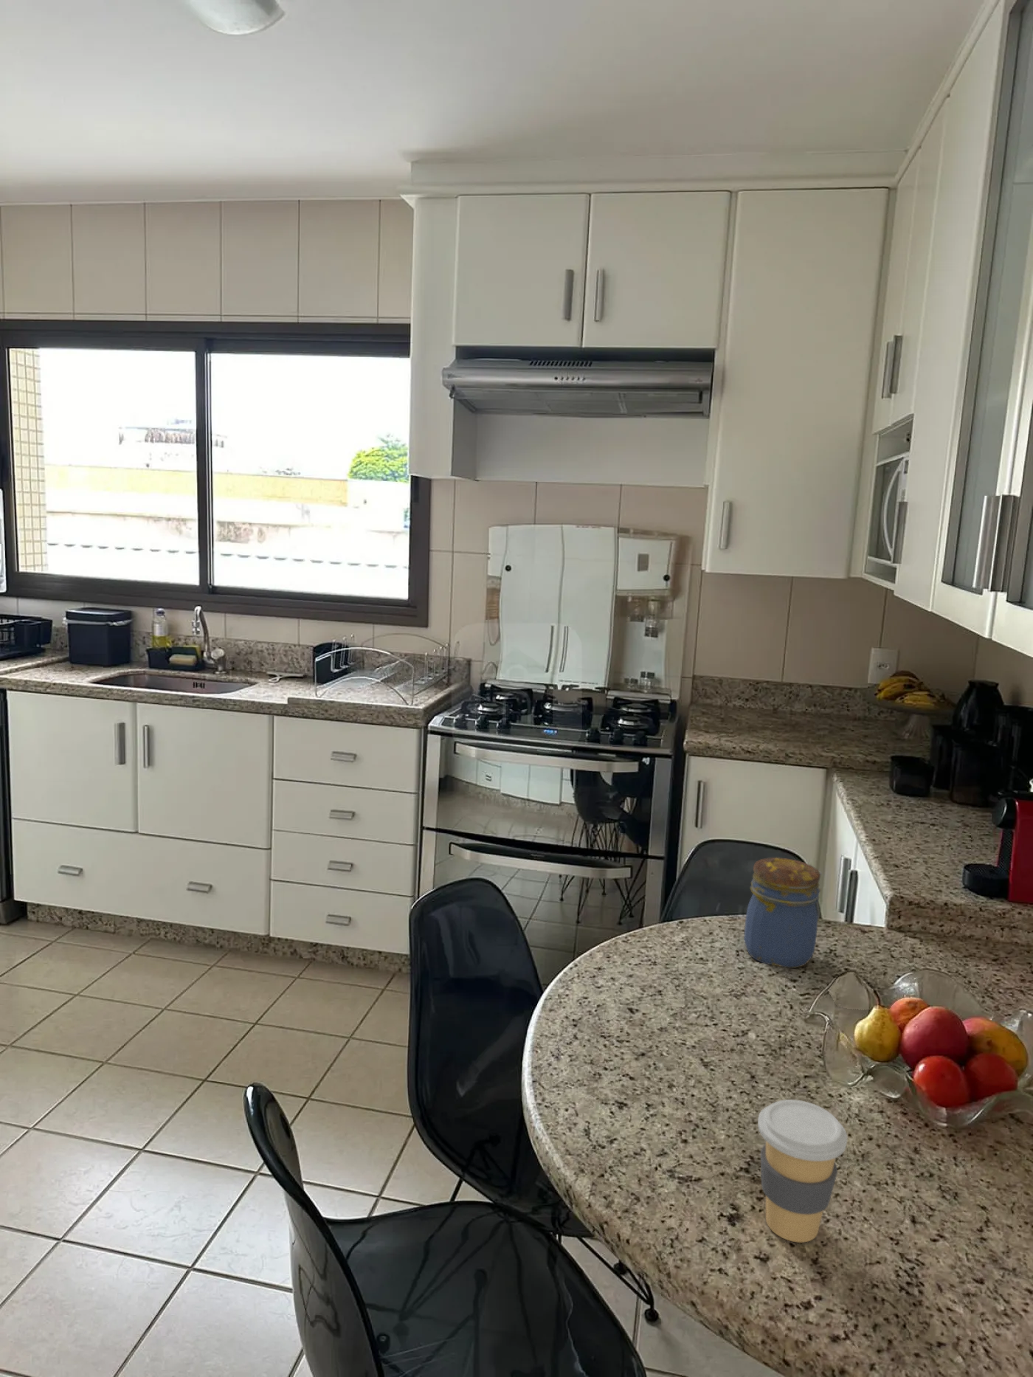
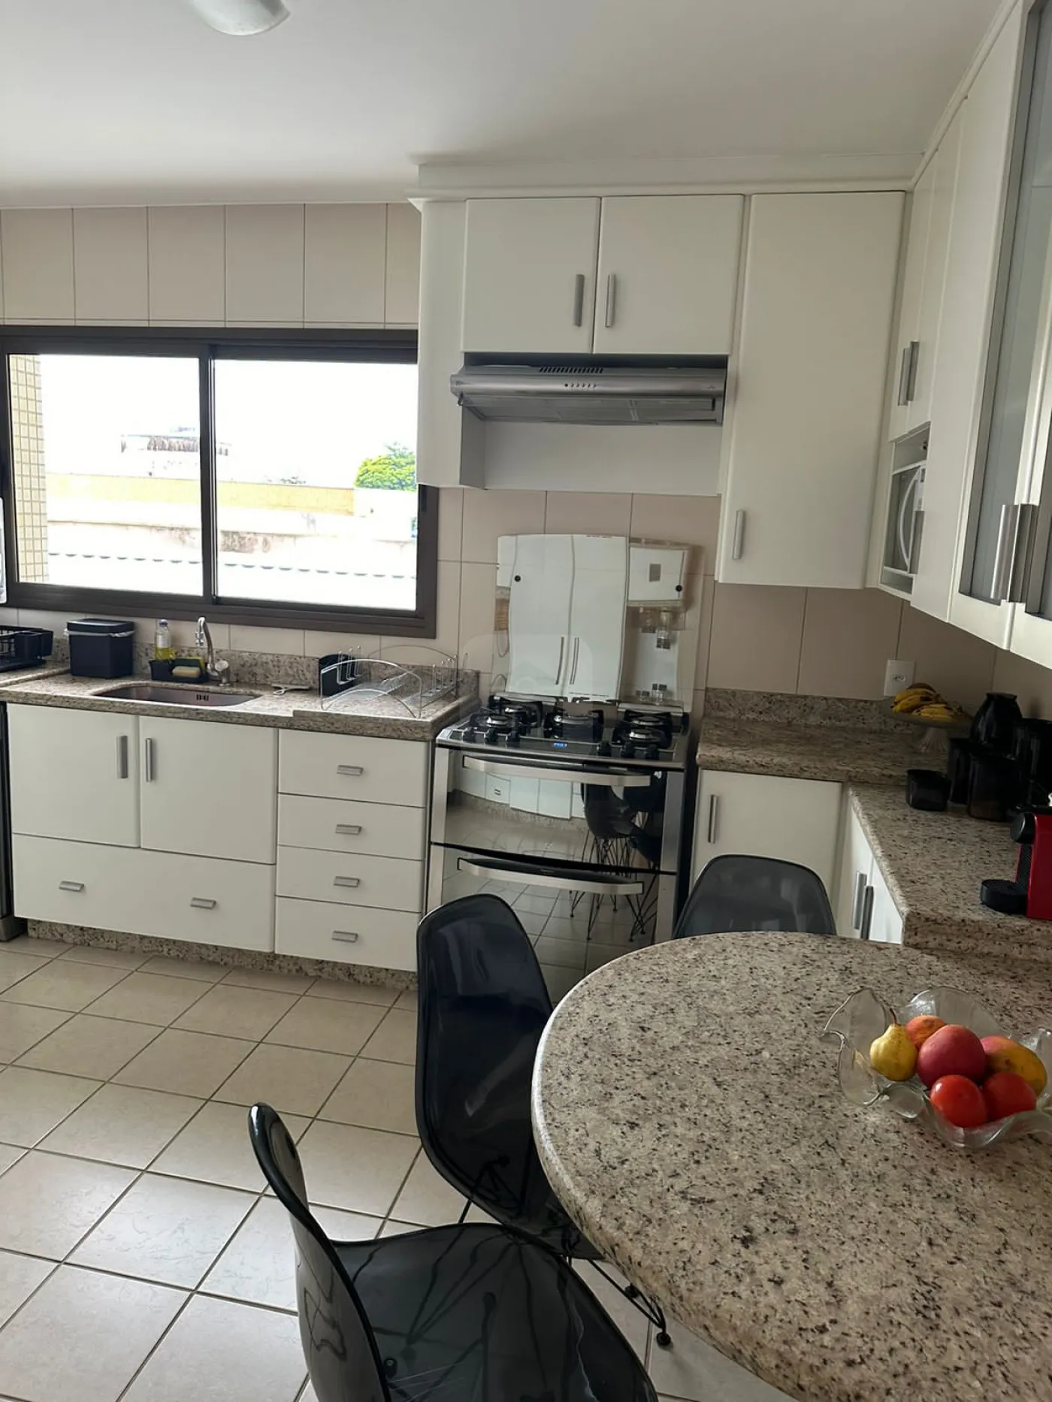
- coffee cup [757,1099,847,1244]
- jar [743,857,822,969]
